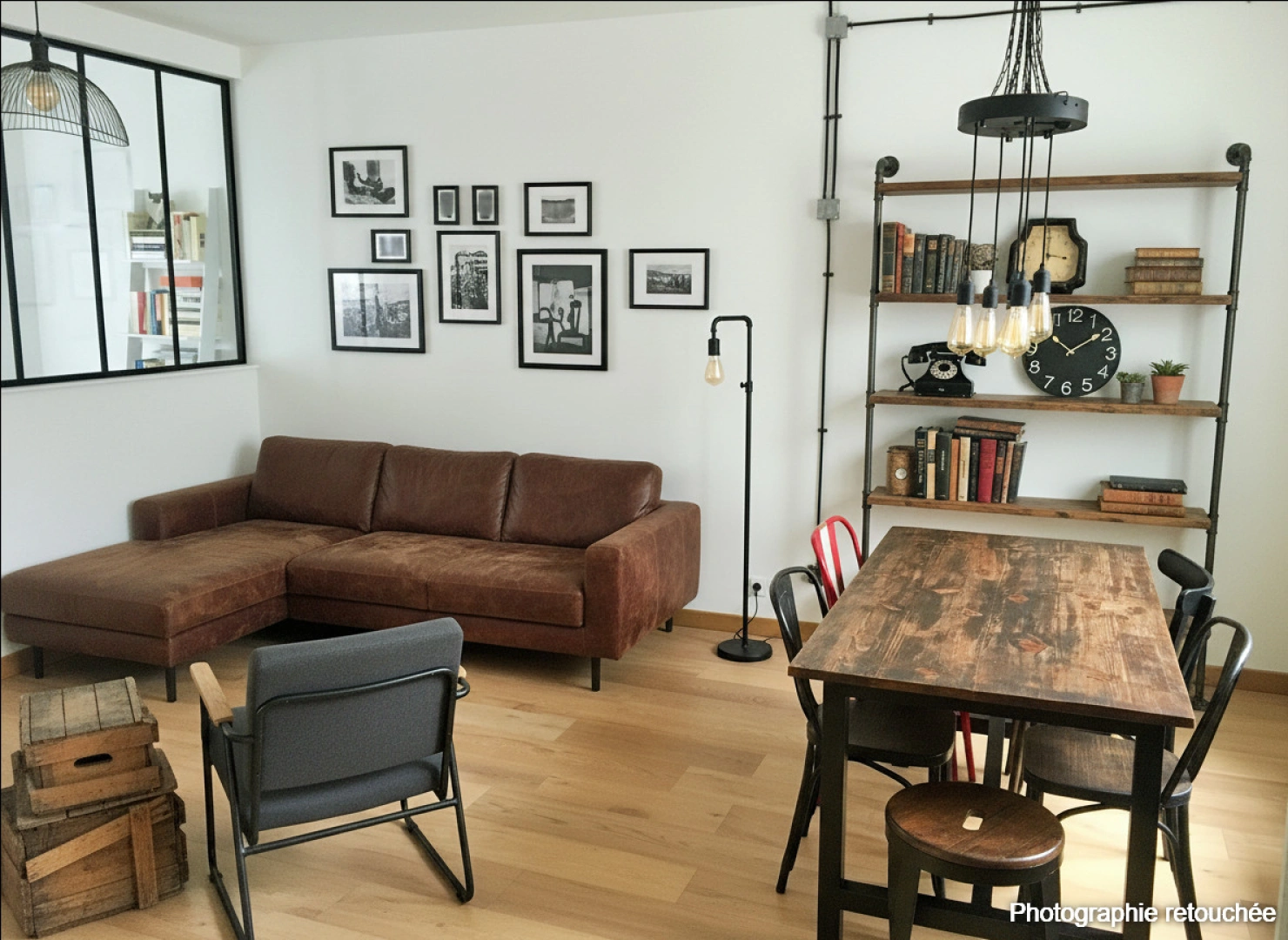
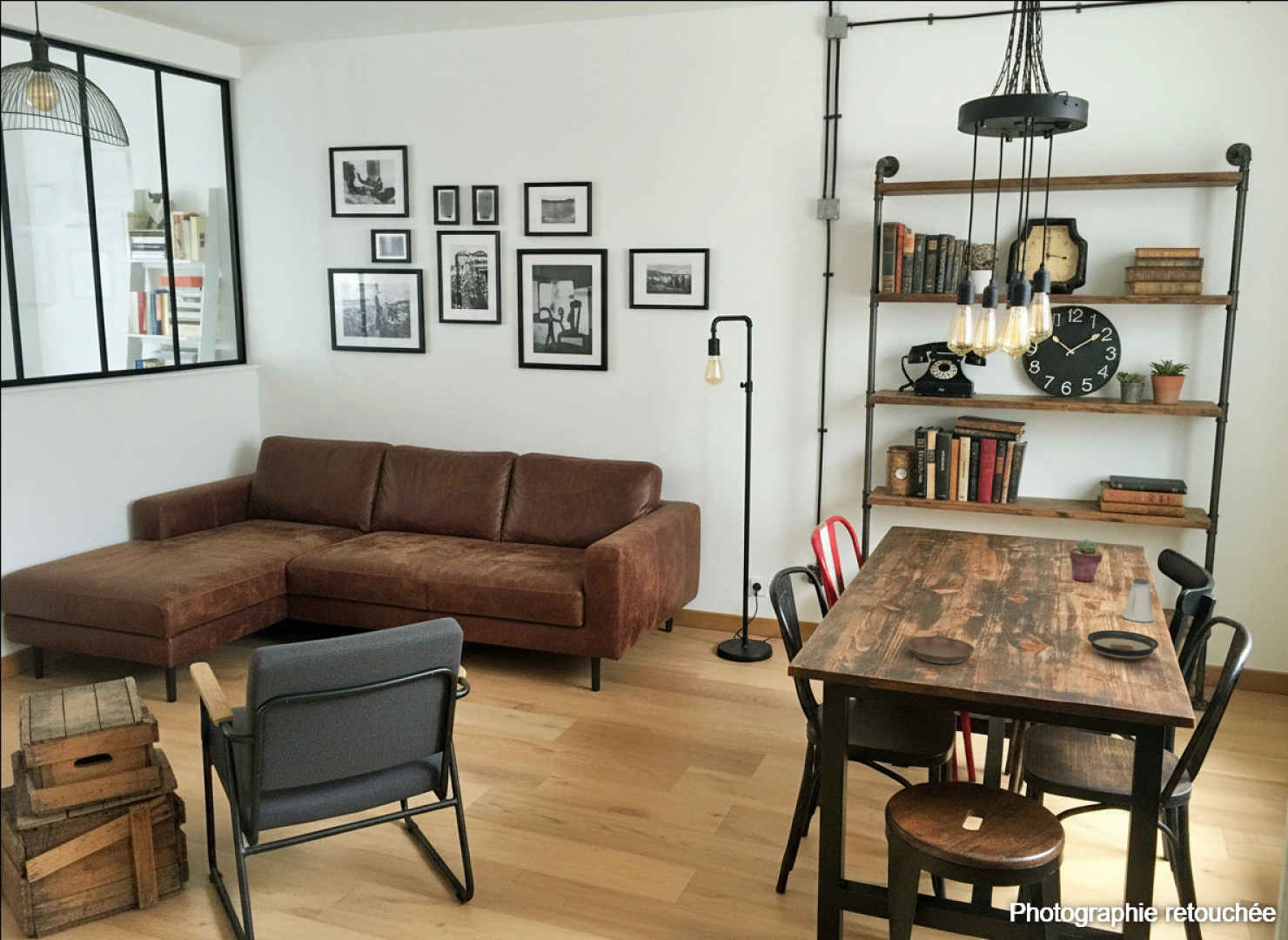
+ potted succulent [1069,539,1104,582]
+ saucer [907,635,976,665]
+ saltshaker [1122,578,1155,623]
+ saucer [1086,629,1159,661]
